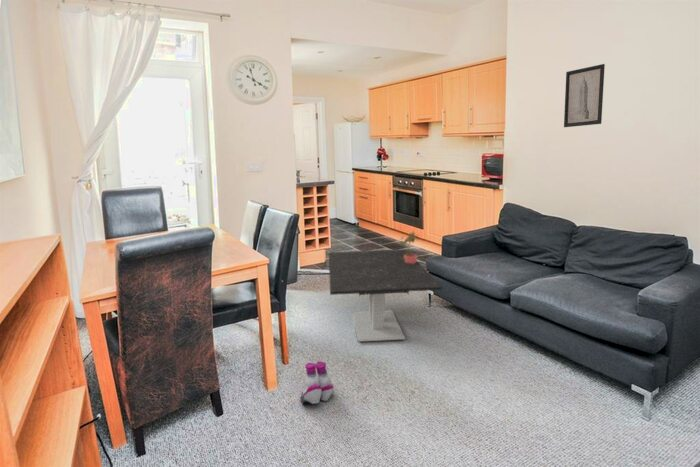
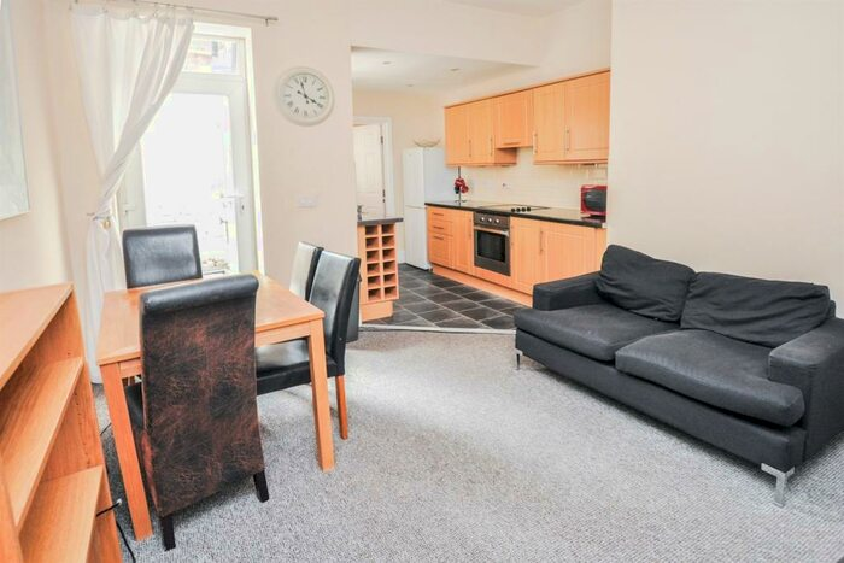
- boots [299,360,335,405]
- potted plant [398,230,420,264]
- coffee table [328,248,443,343]
- wall art [563,63,606,128]
